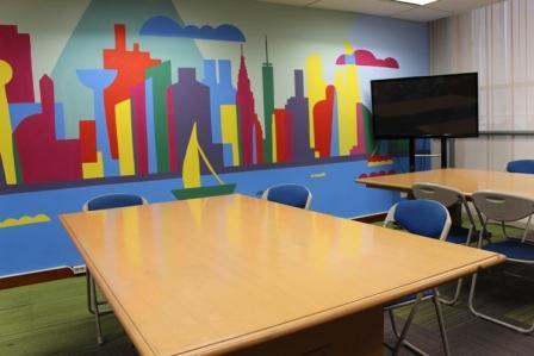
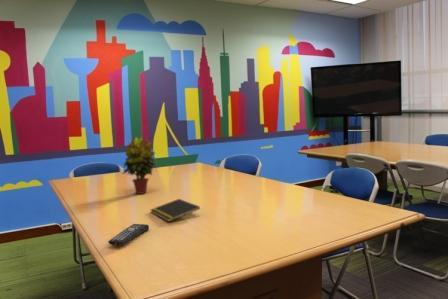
+ remote control [107,223,150,247]
+ potted plant [122,135,159,195]
+ notepad [150,198,201,223]
